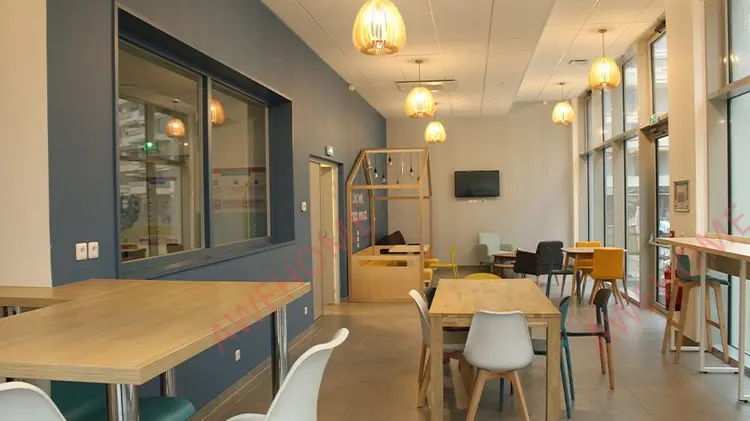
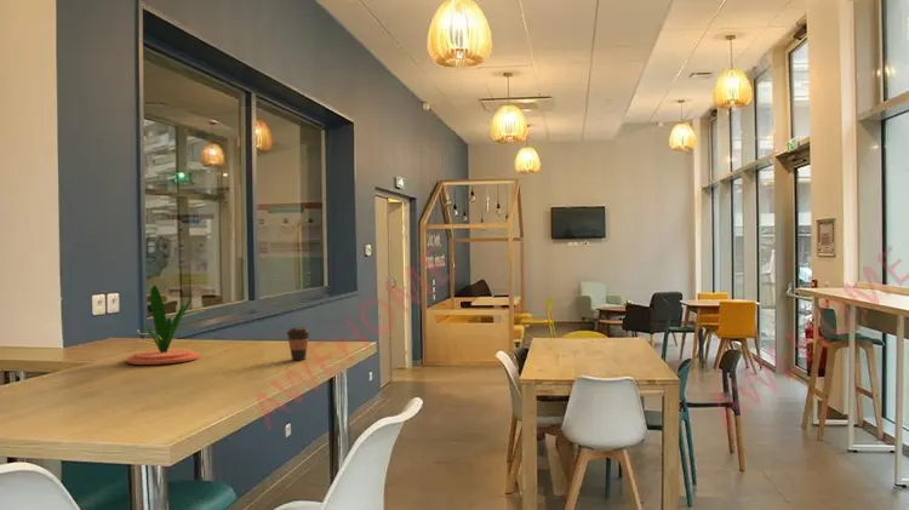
+ coffee cup [285,327,311,361]
+ plant [126,285,206,366]
